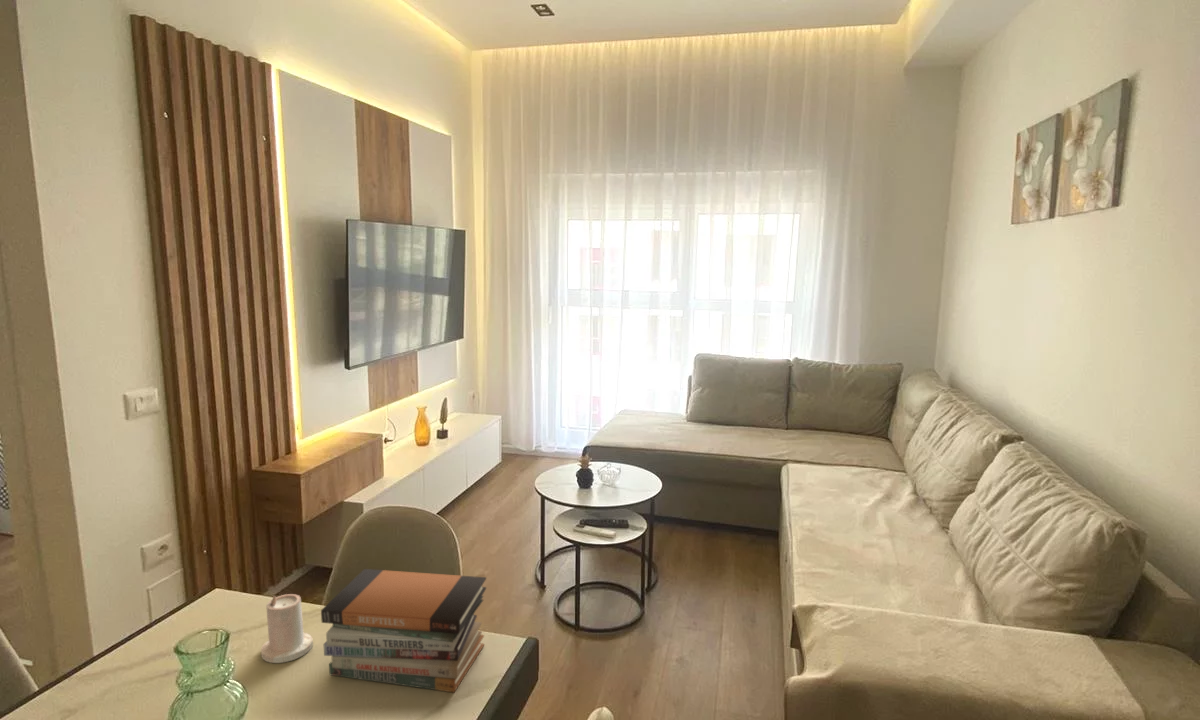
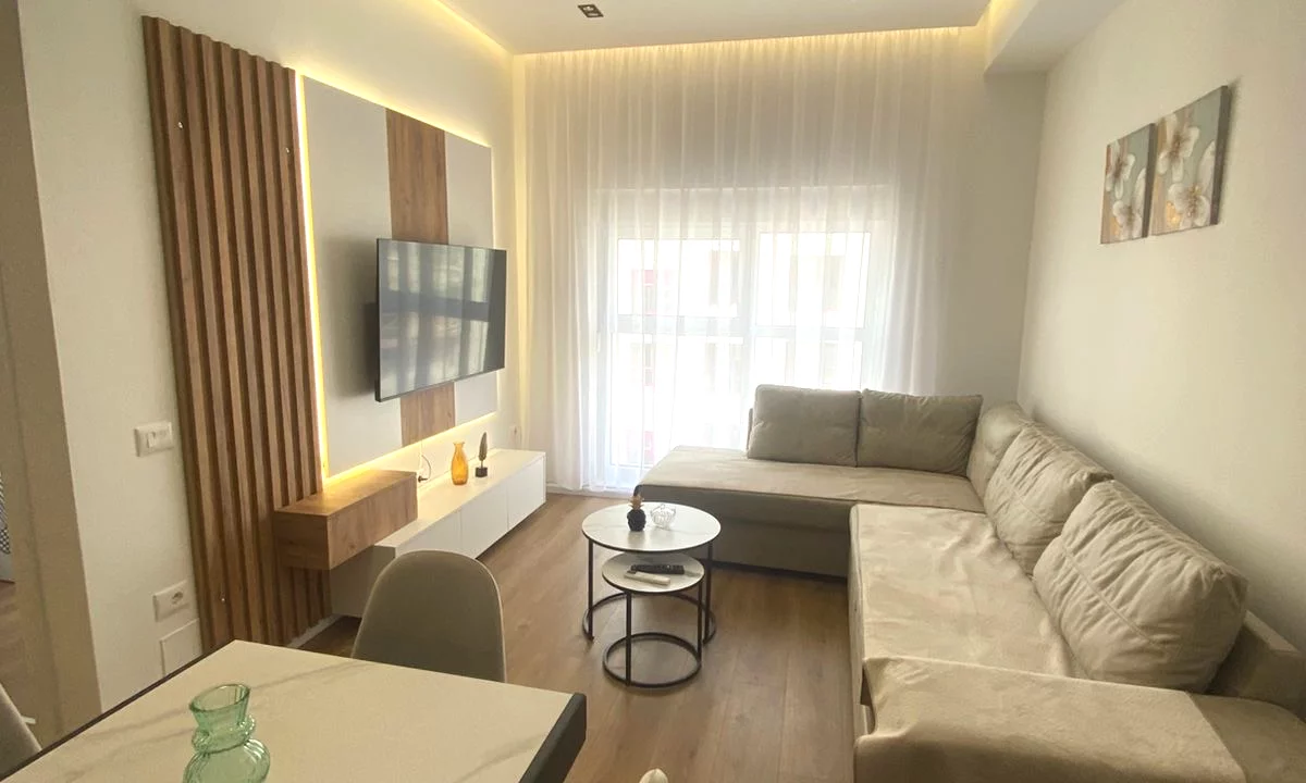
- candle [260,593,314,664]
- book stack [320,568,487,693]
